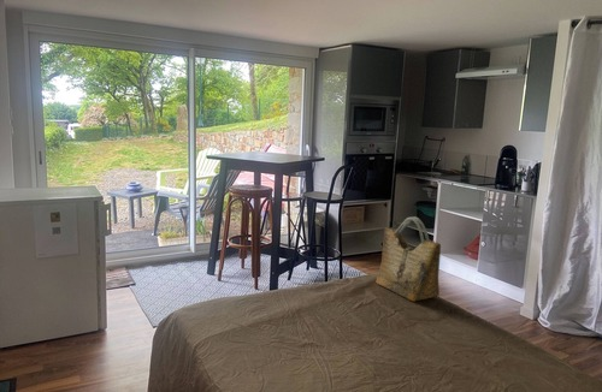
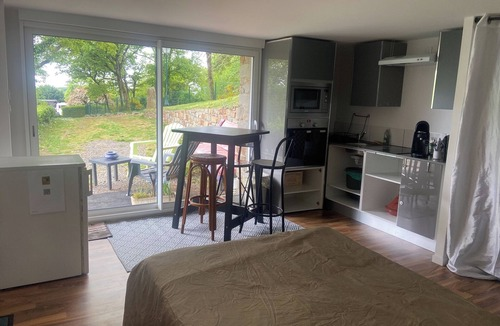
- grocery bag [376,215,442,303]
